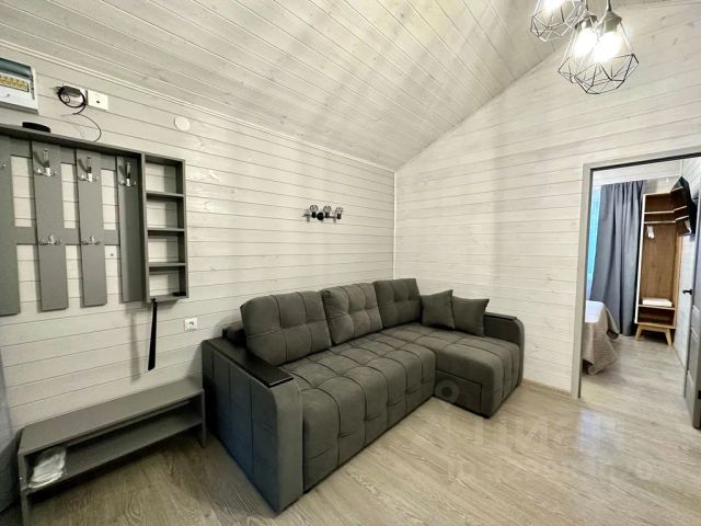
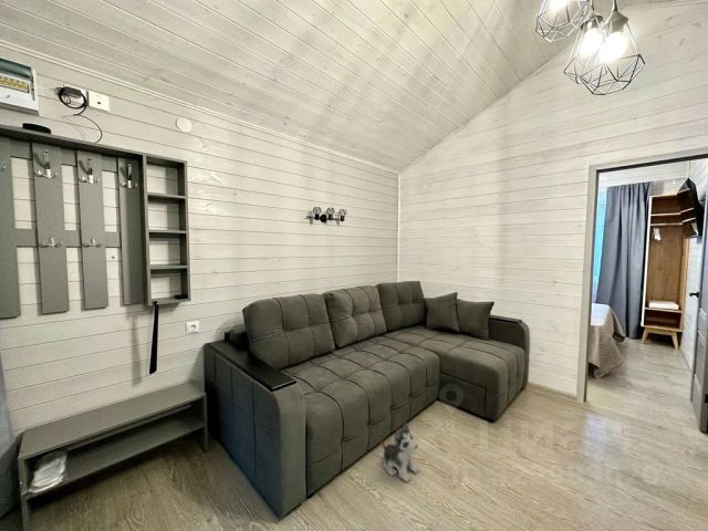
+ plush toy [379,421,420,482]
